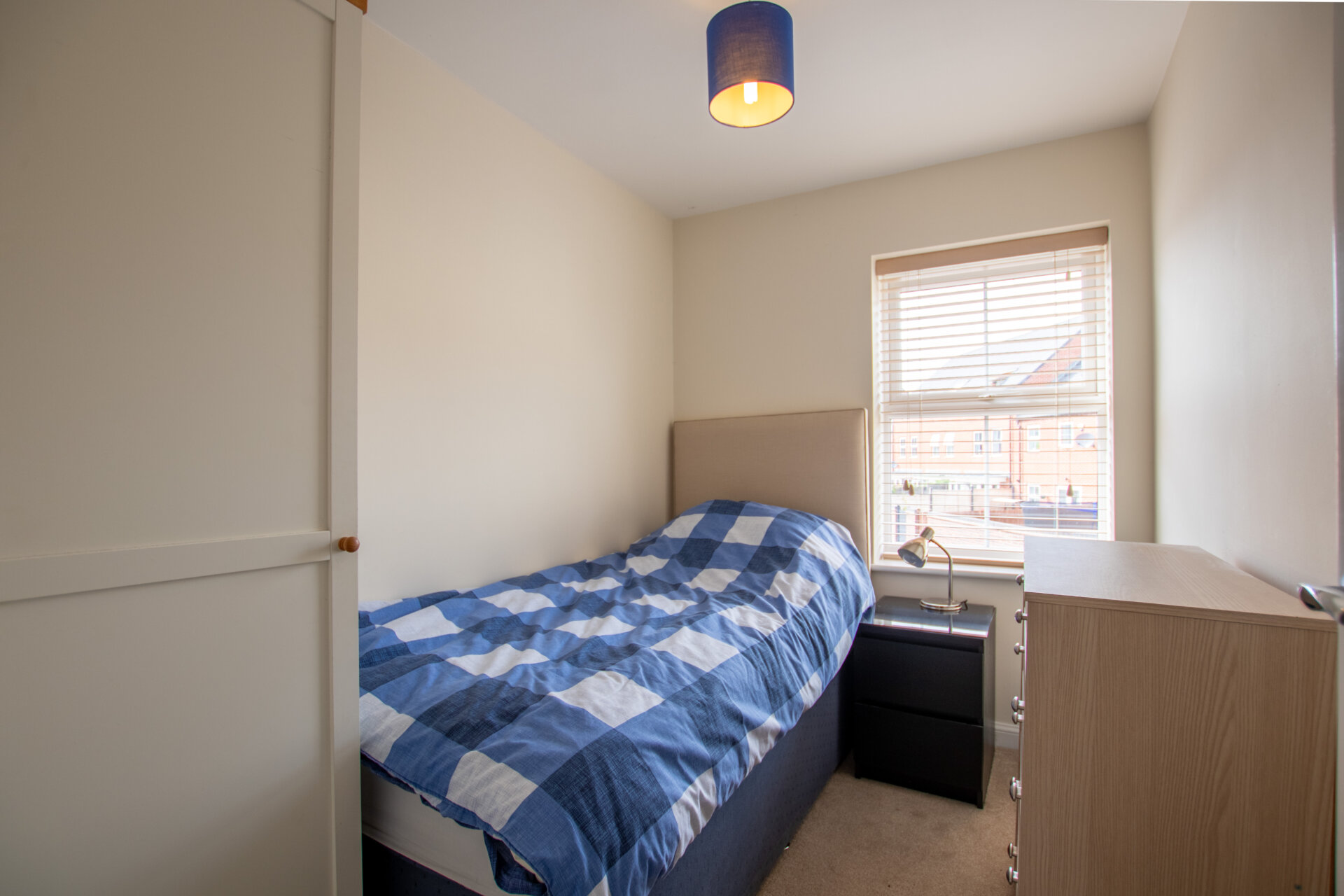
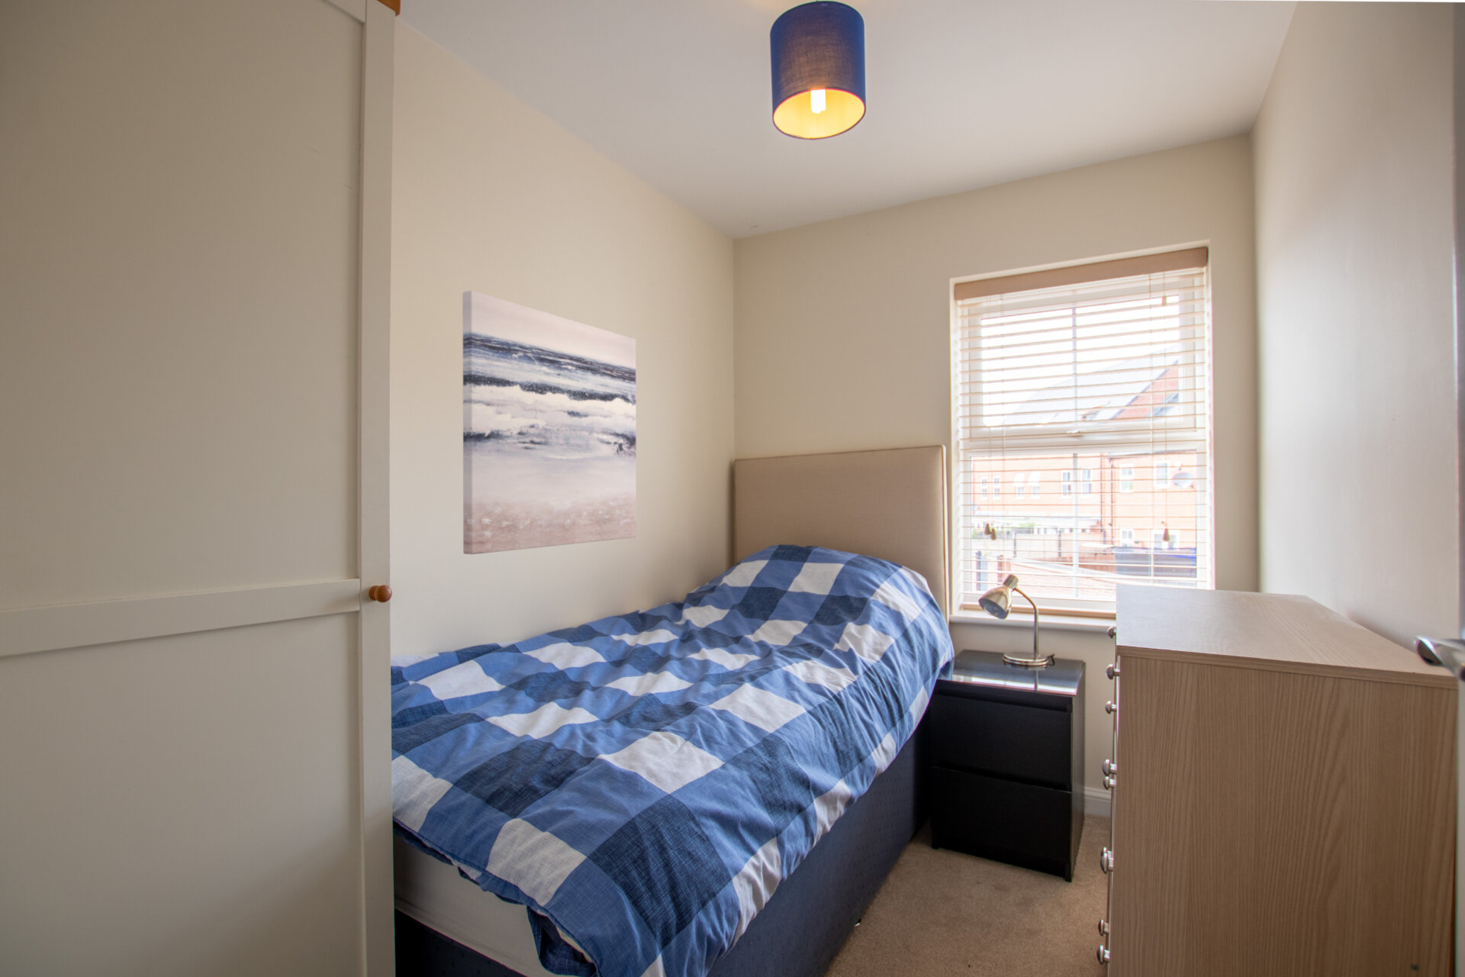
+ wall art [461,289,637,555]
